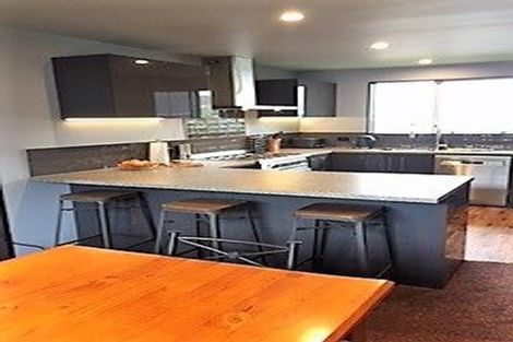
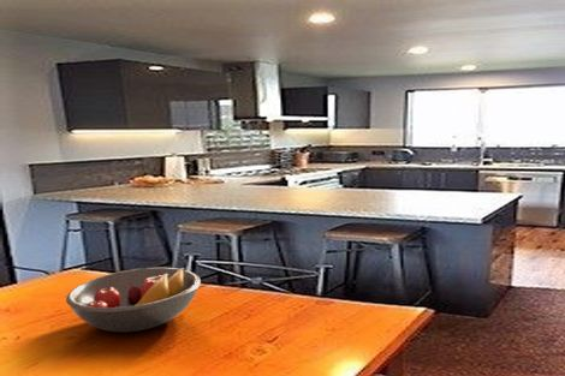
+ fruit bowl [65,267,202,334]
